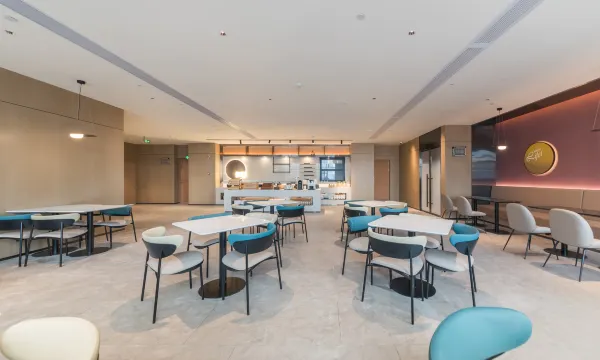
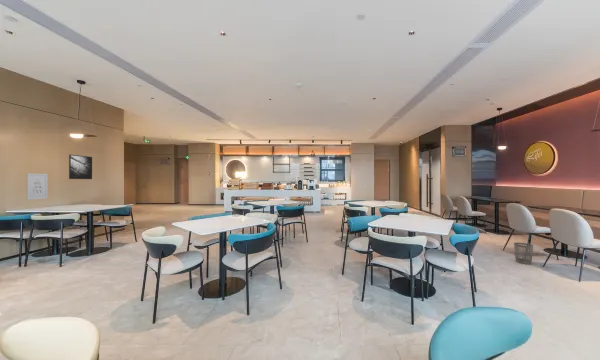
+ wastebasket [513,242,534,265]
+ wall art [26,172,48,201]
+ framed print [68,154,93,180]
